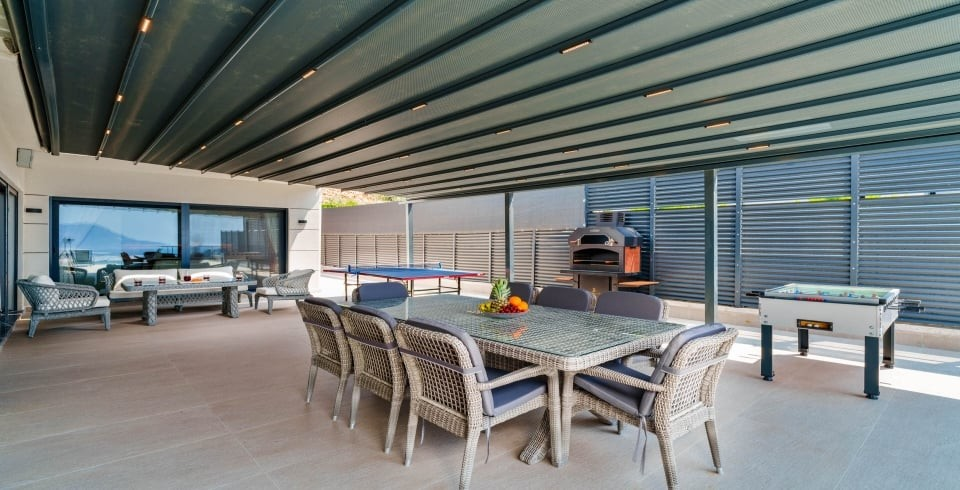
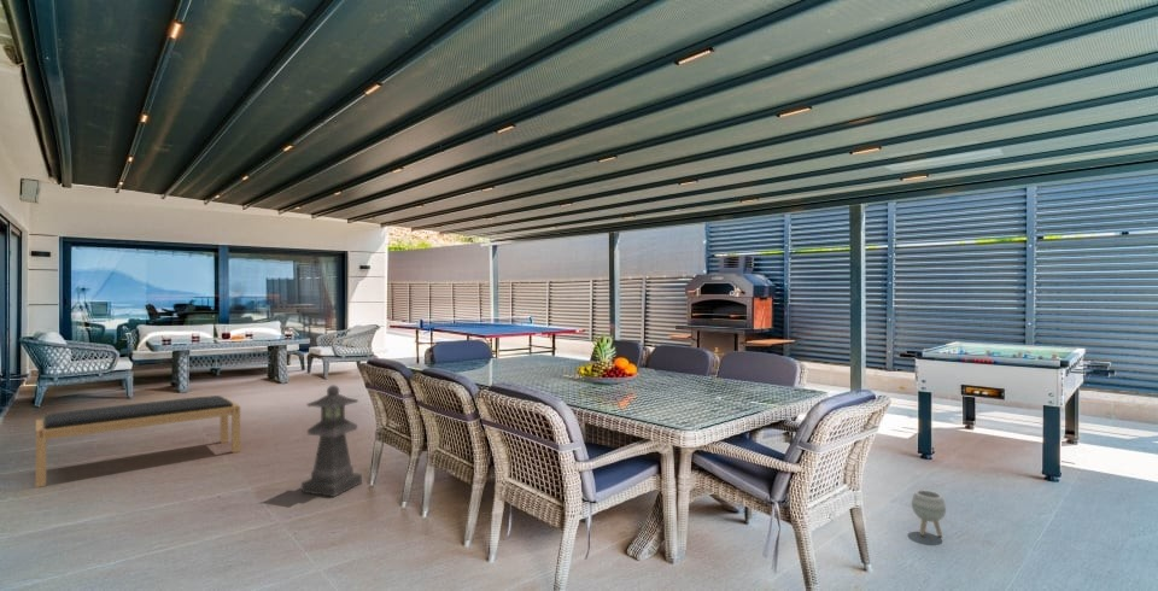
+ lantern [300,384,363,498]
+ bench [34,394,241,488]
+ planter [911,488,947,538]
